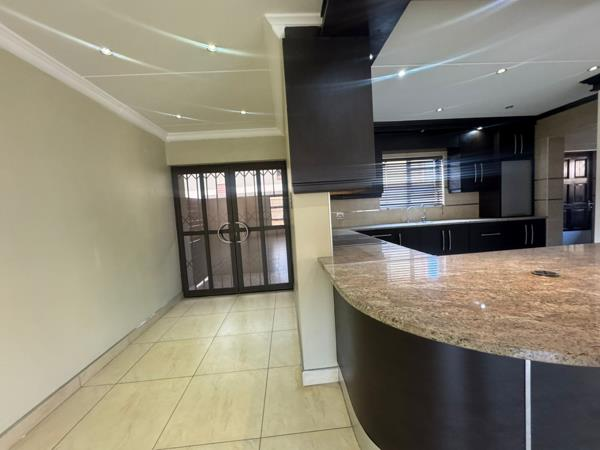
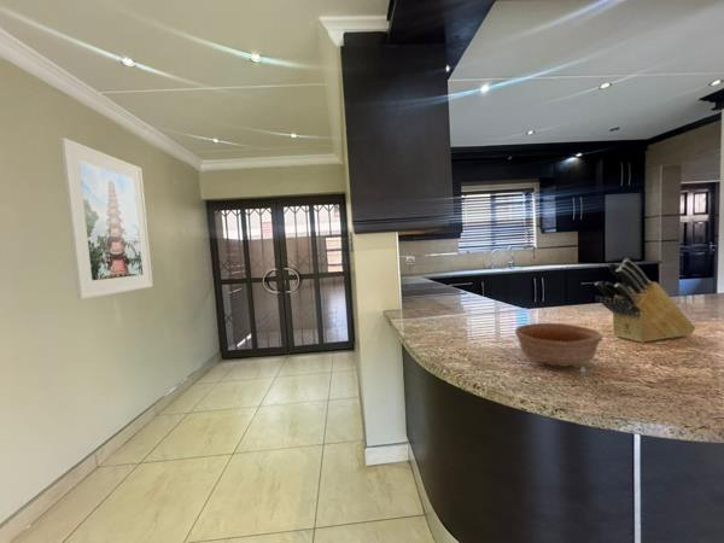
+ knife block [594,257,696,344]
+ bowl [514,322,605,368]
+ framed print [59,136,154,300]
